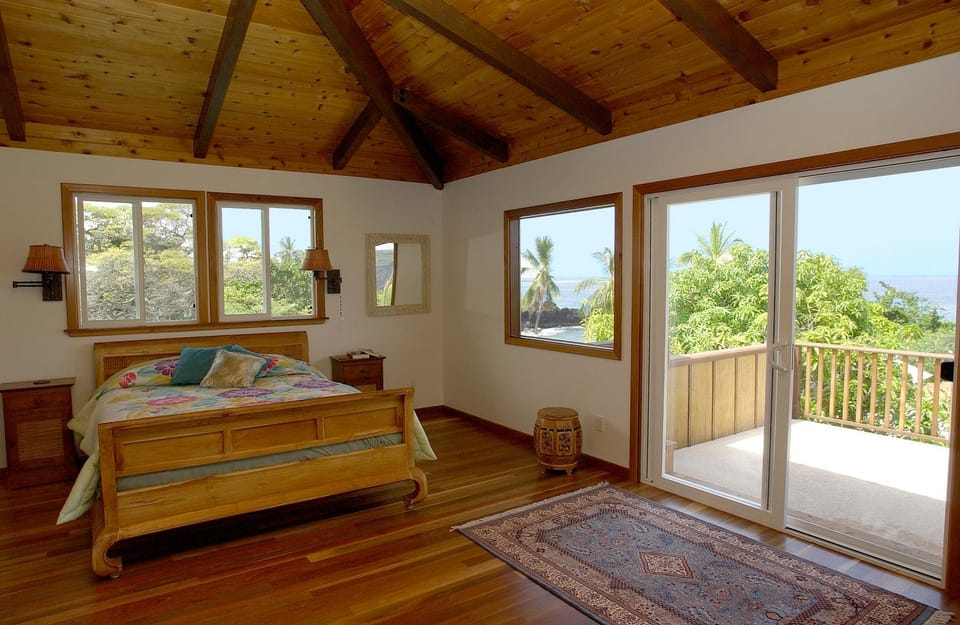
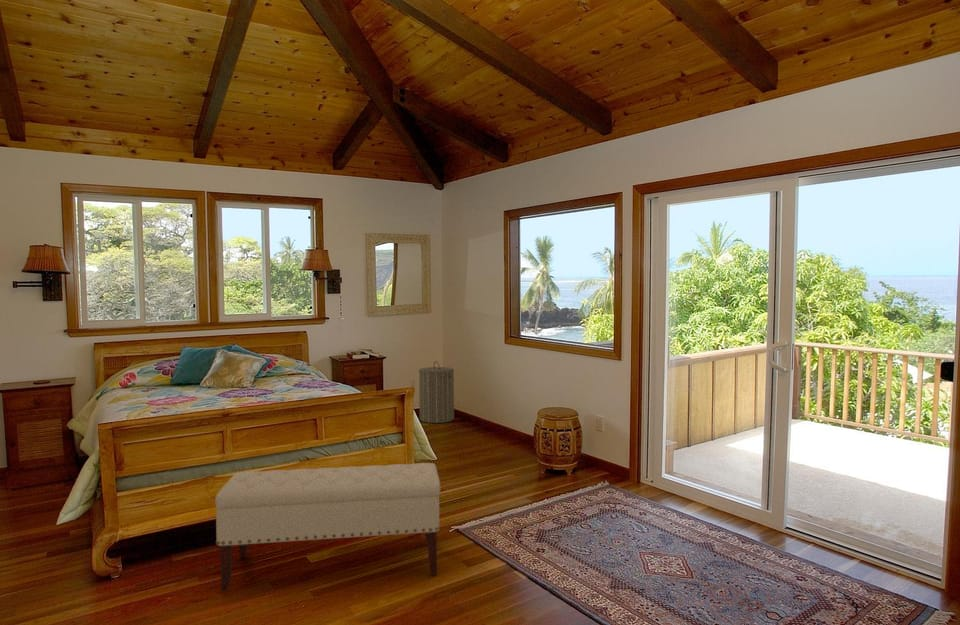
+ bench [214,462,441,591]
+ laundry hamper [418,360,455,424]
